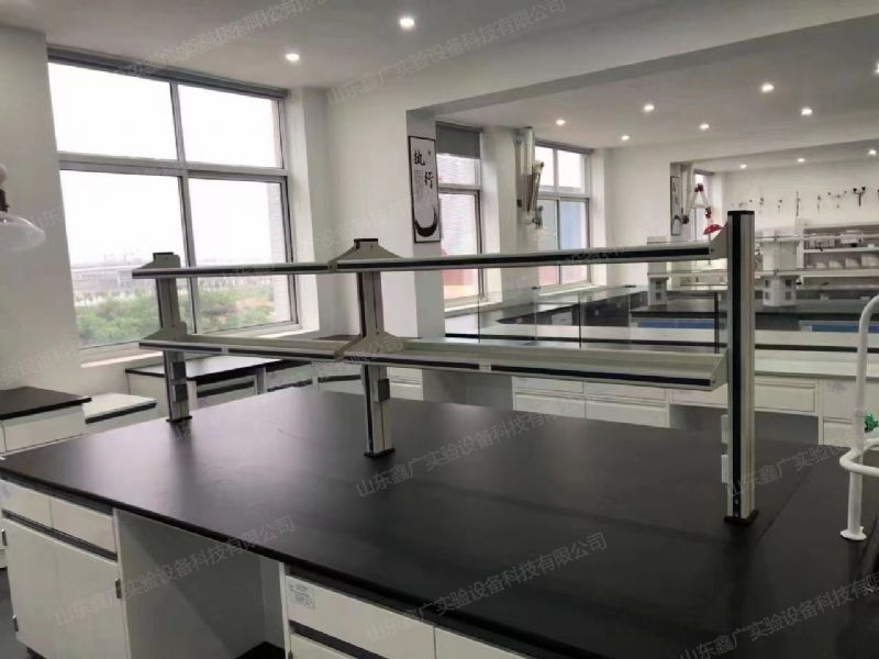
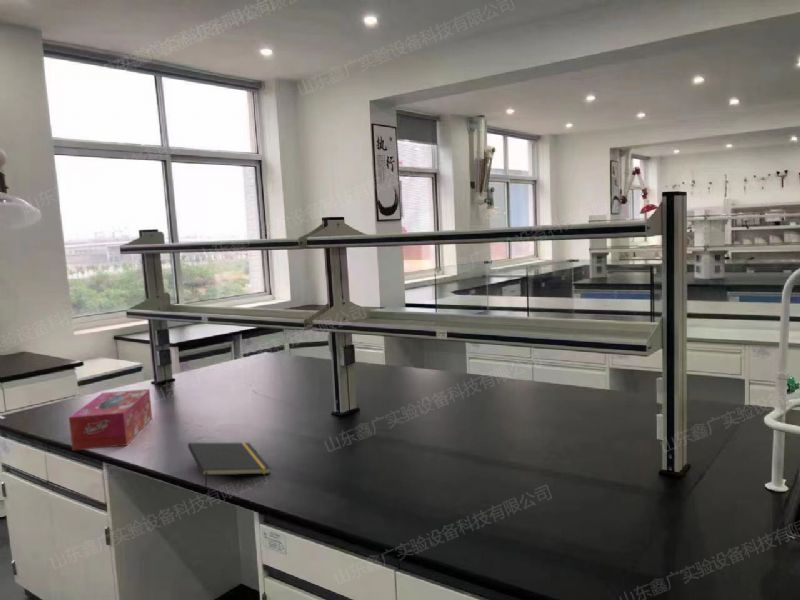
+ tissue box [68,388,153,451]
+ notepad [187,441,272,490]
